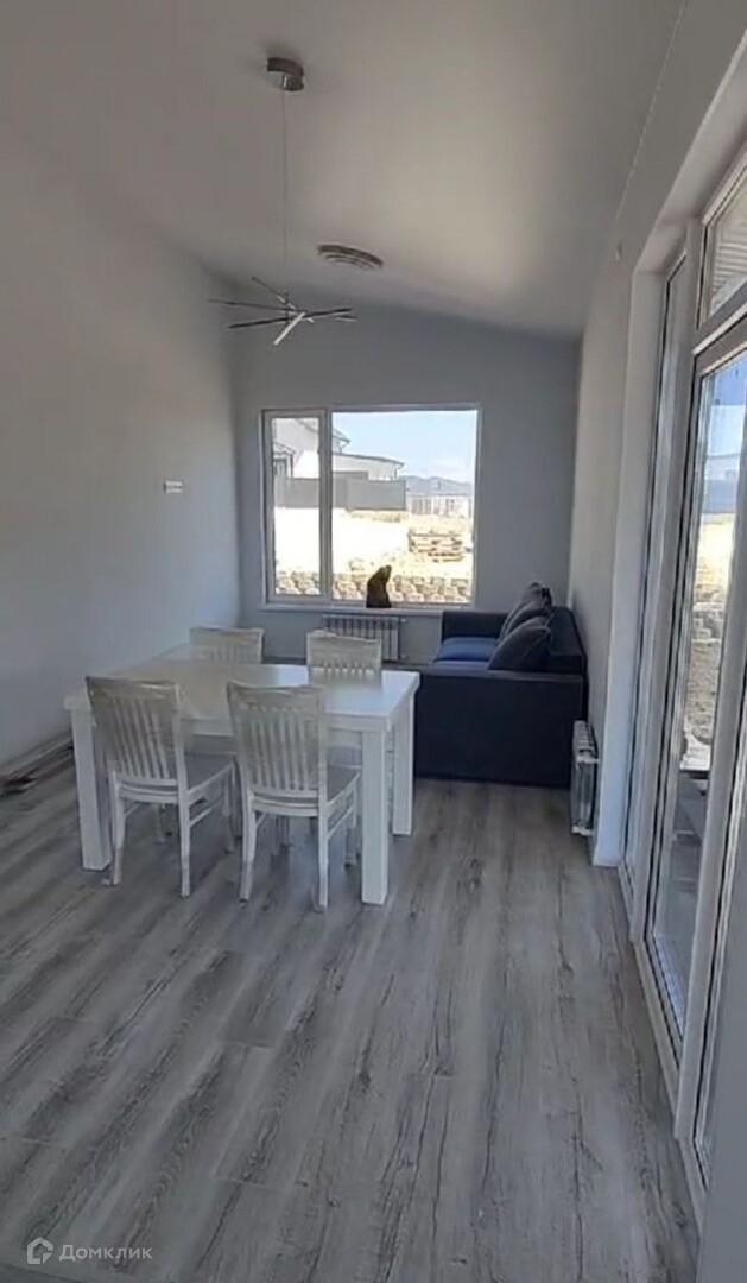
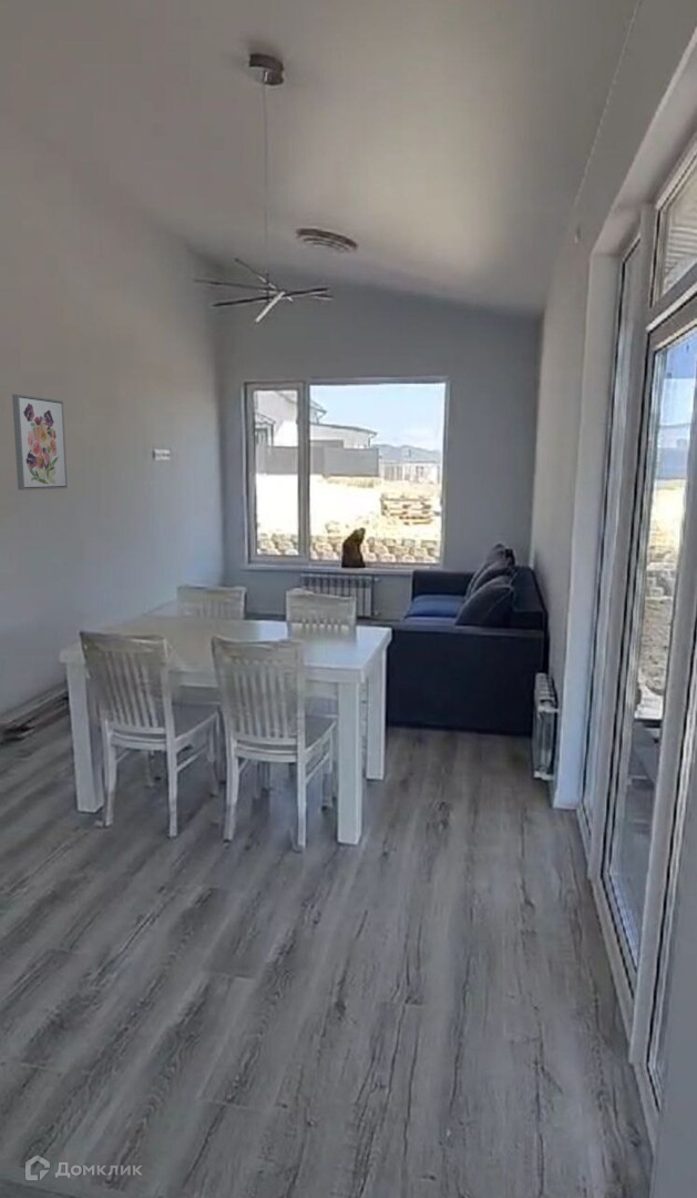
+ wall art [11,394,69,491]
